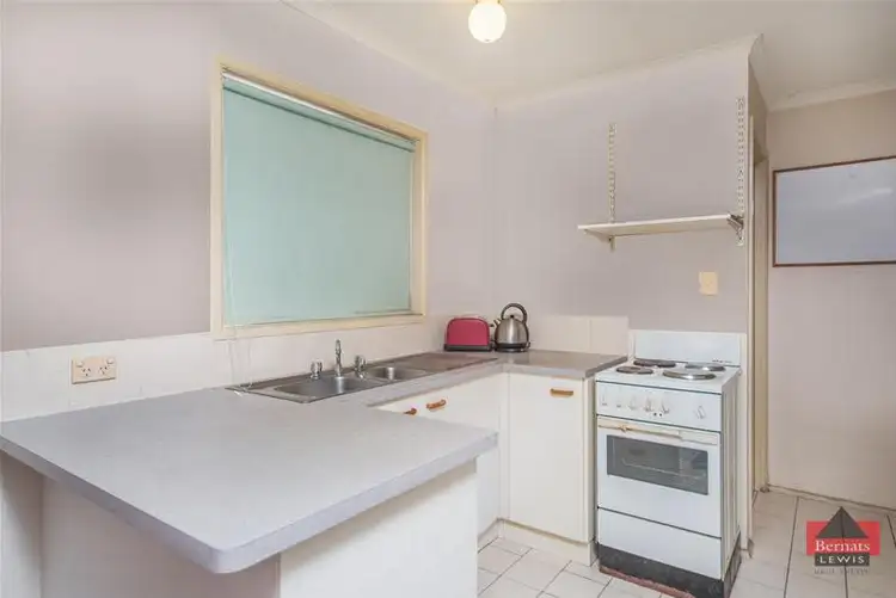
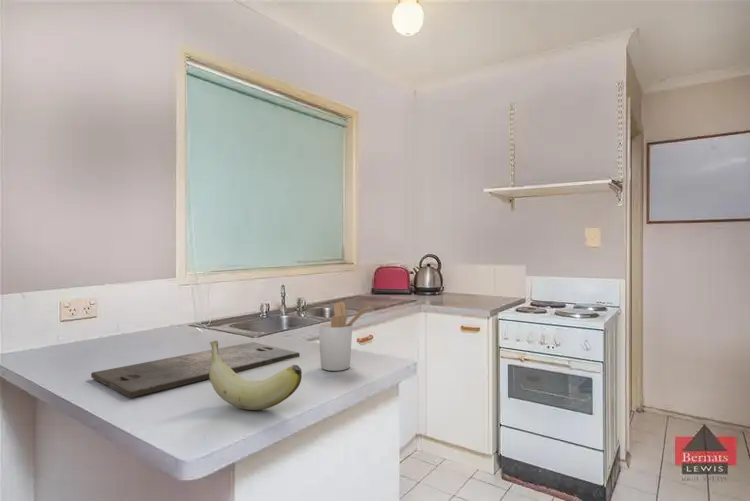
+ banana [209,339,303,411]
+ cutting board [90,341,300,399]
+ utensil holder [317,301,370,372]
